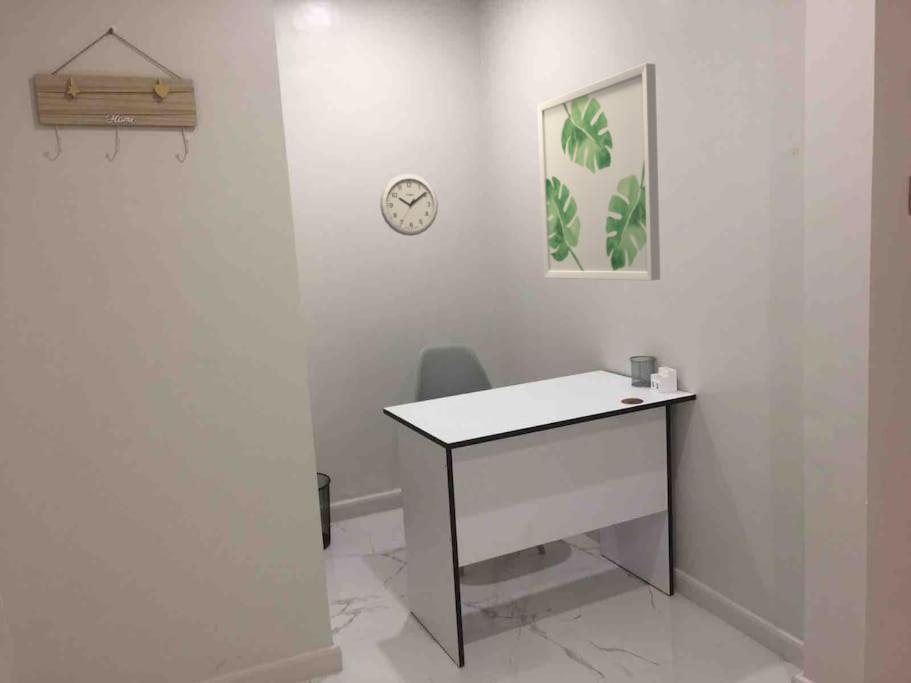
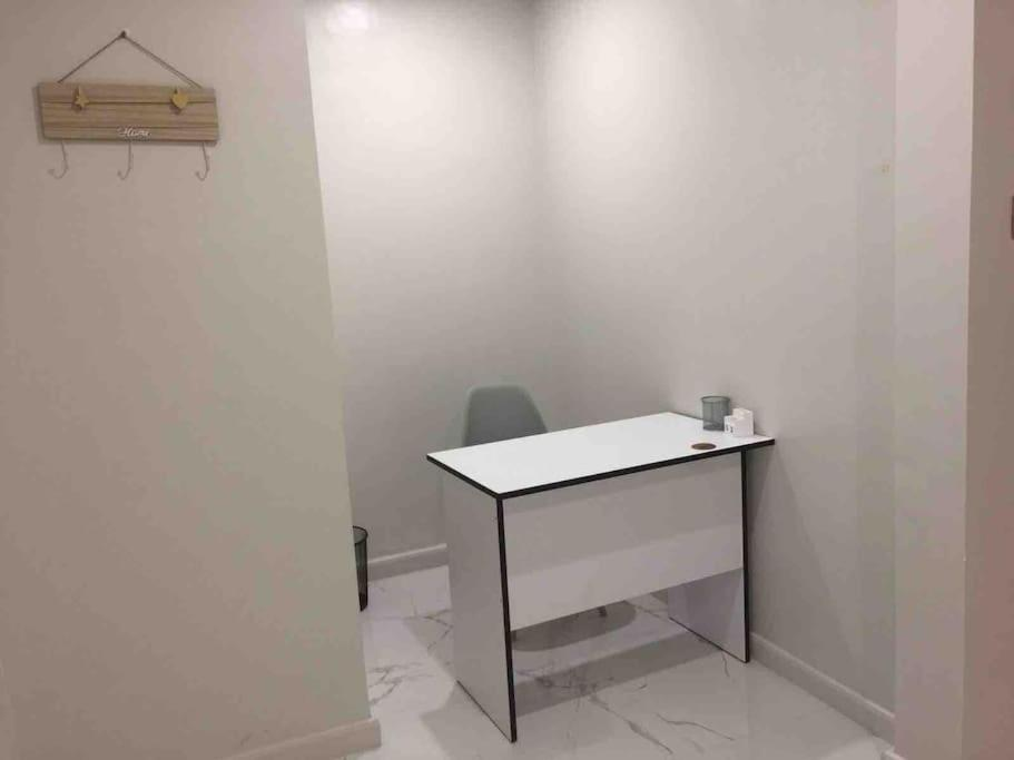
- wall art [536,62,661,282]
- wall clock [379,173,439,237]
